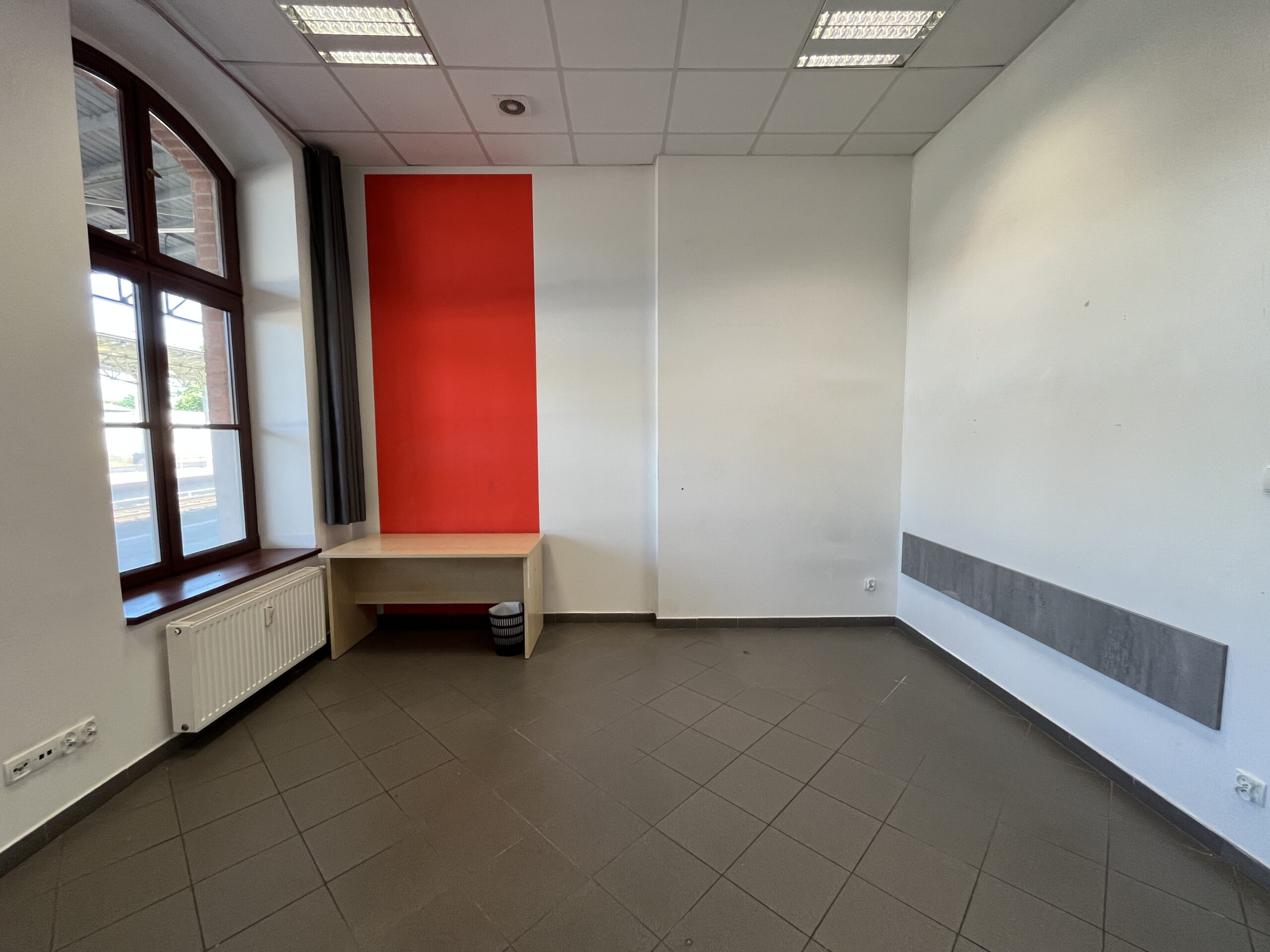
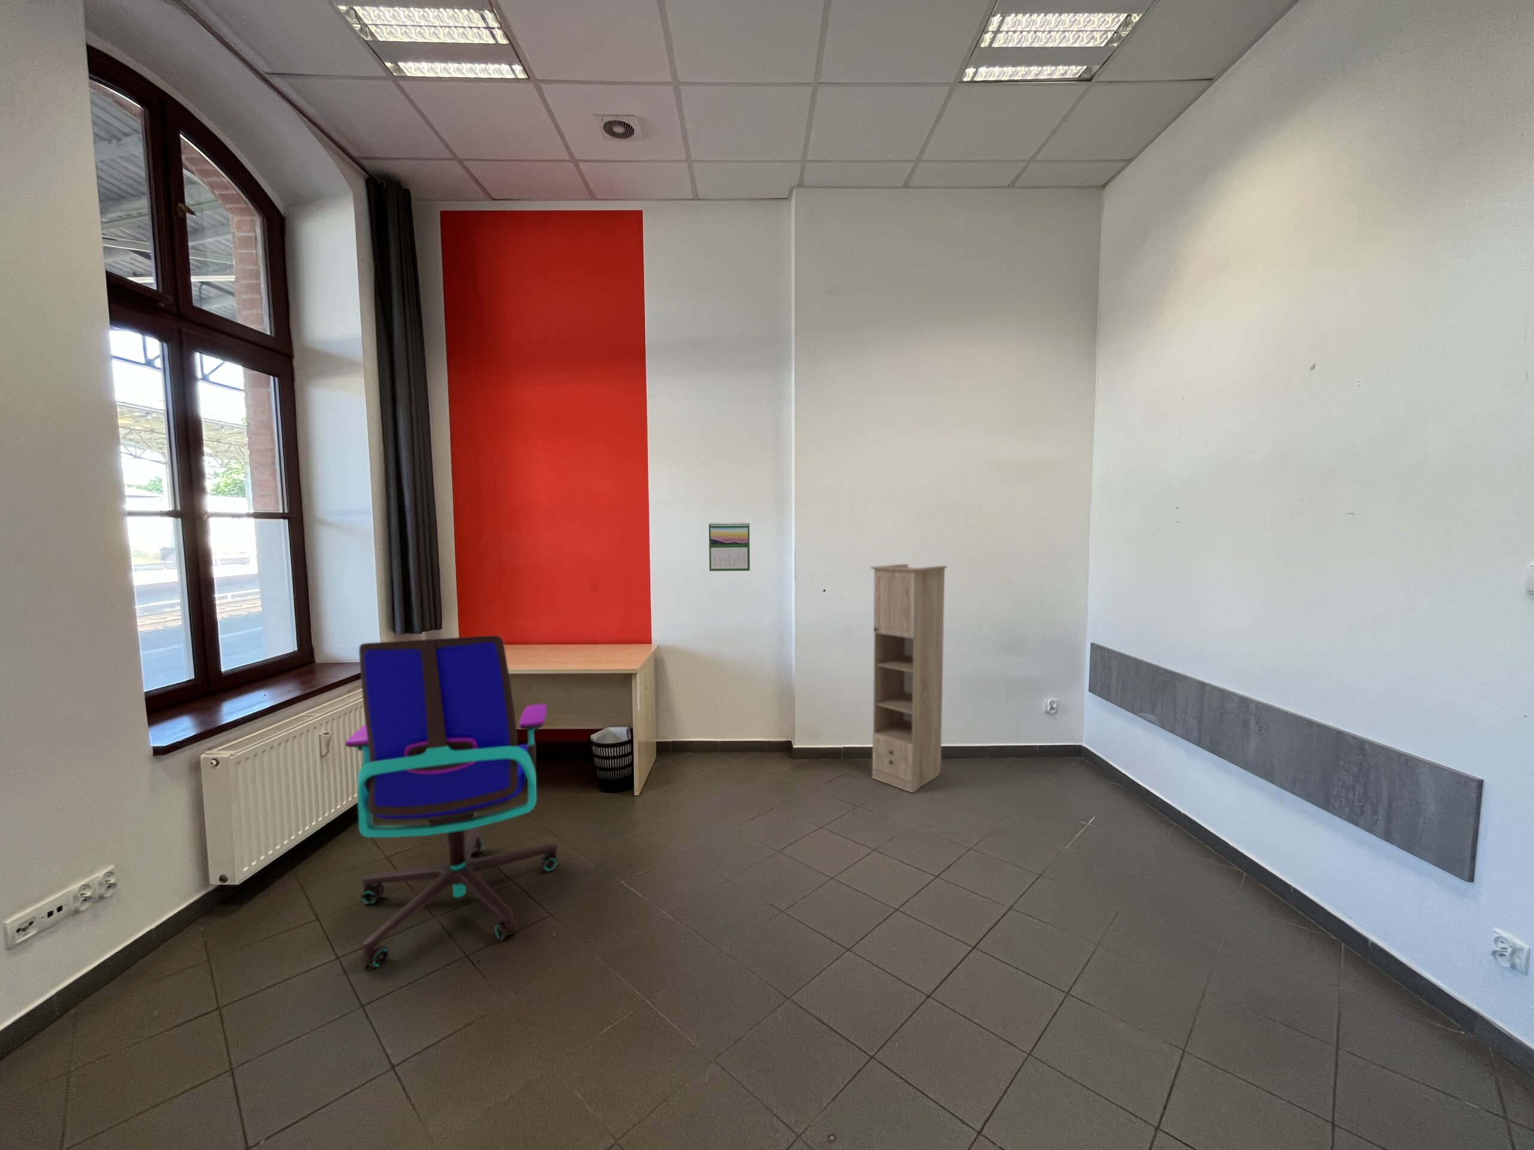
+ office chair [344,635,558,969]
+ calendar [708,521,750,573]
+ storage cabinet [870,564,948,794]
